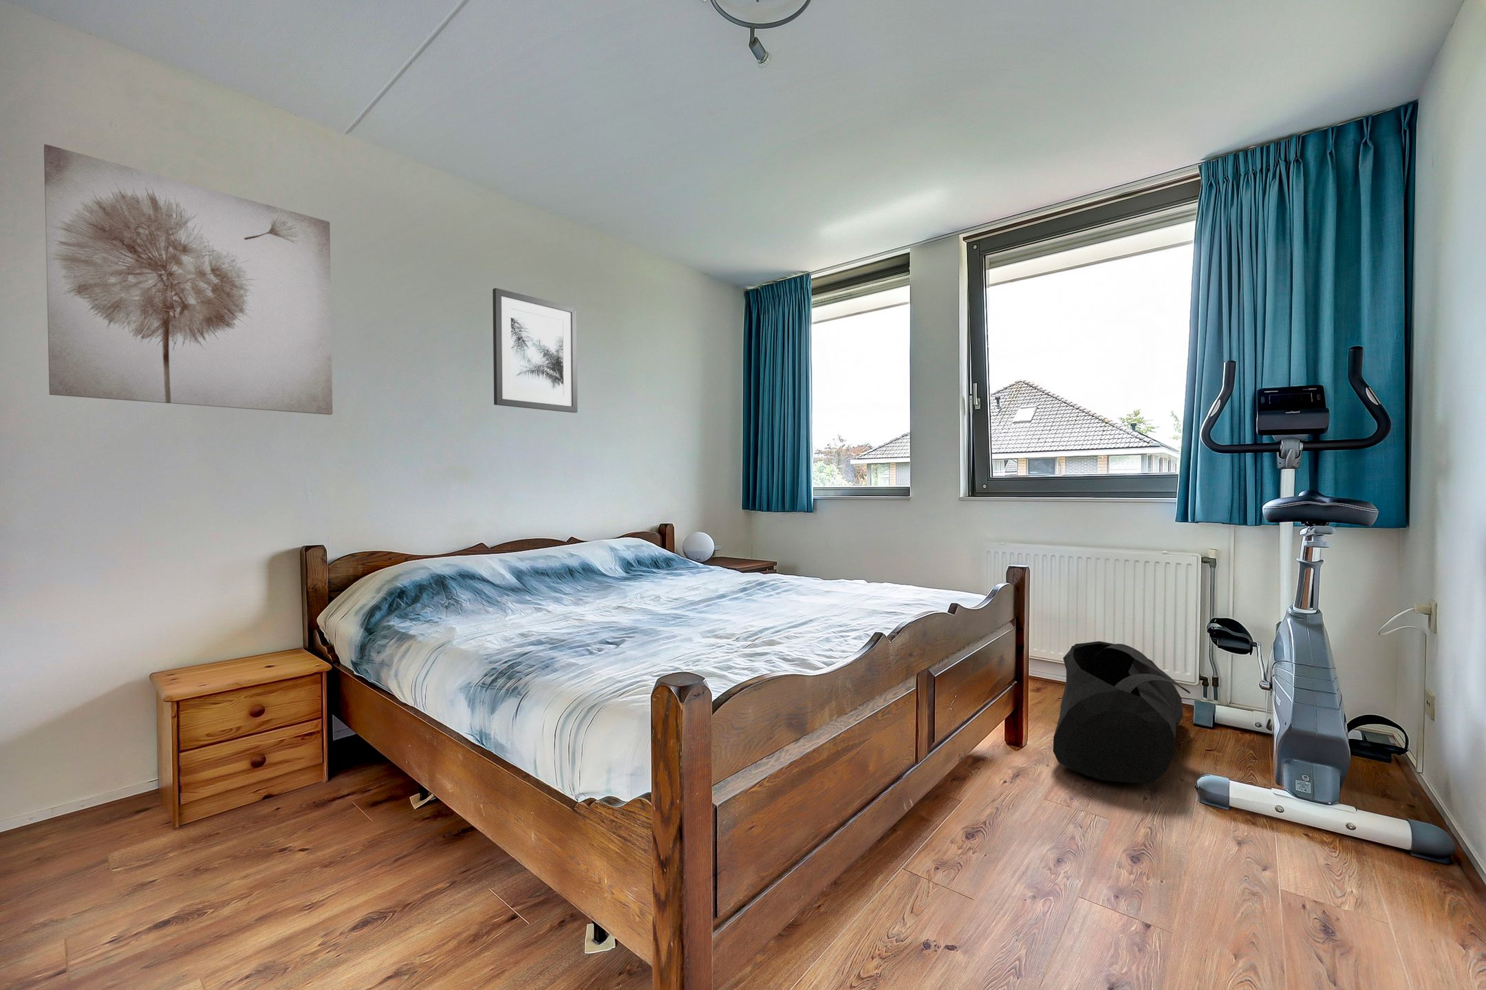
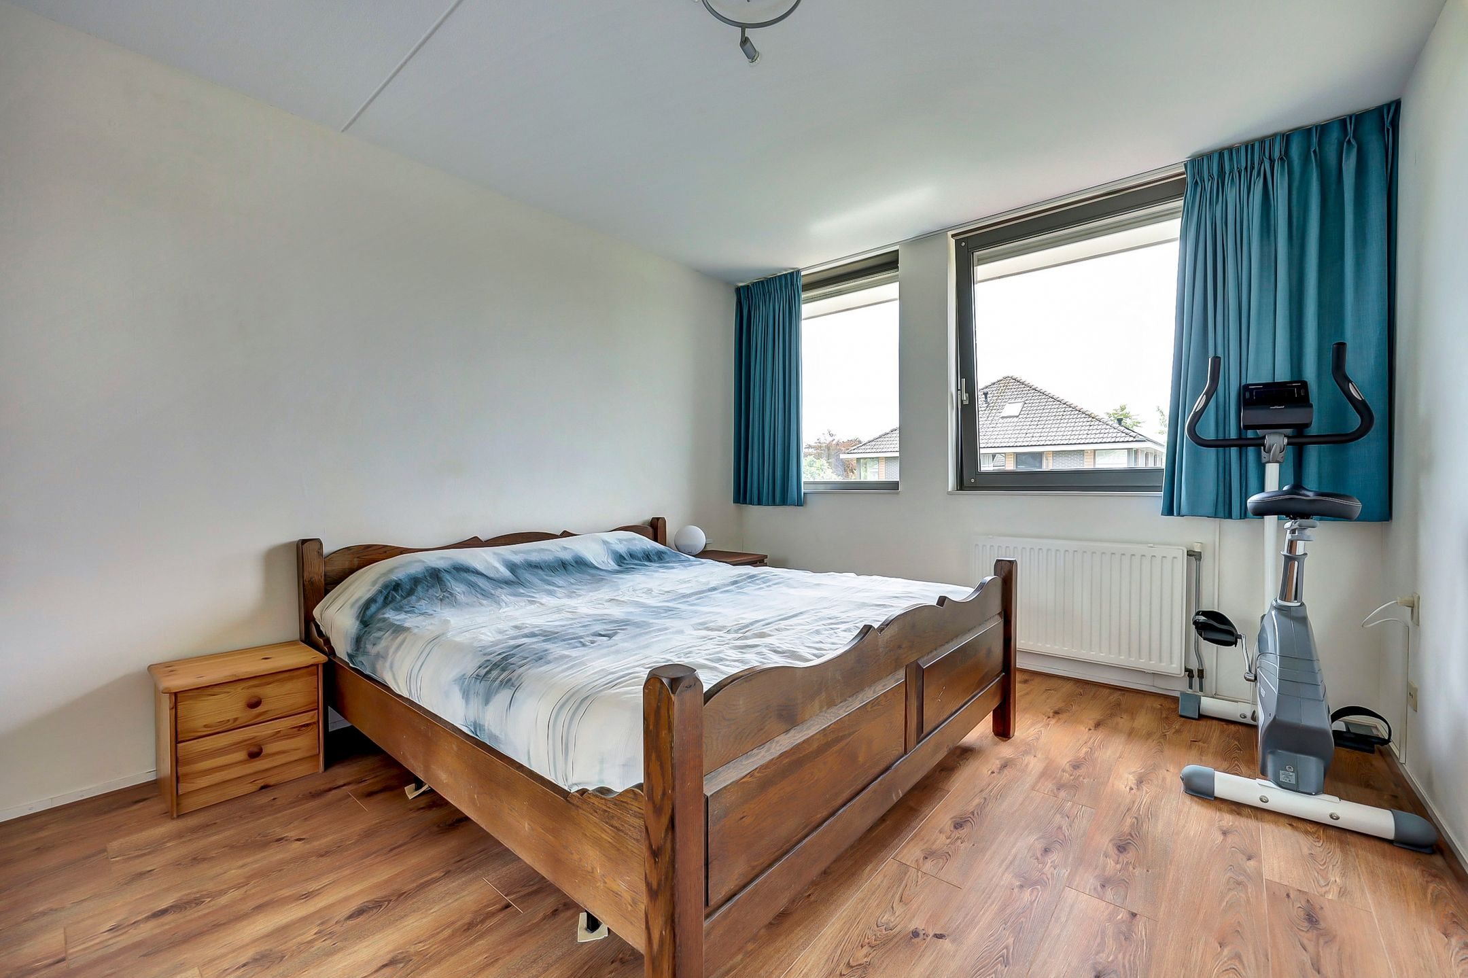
- wall art [492,287,578,413]
- wall art [43,144,334,415]
- bag [1053,641,1191,783]
